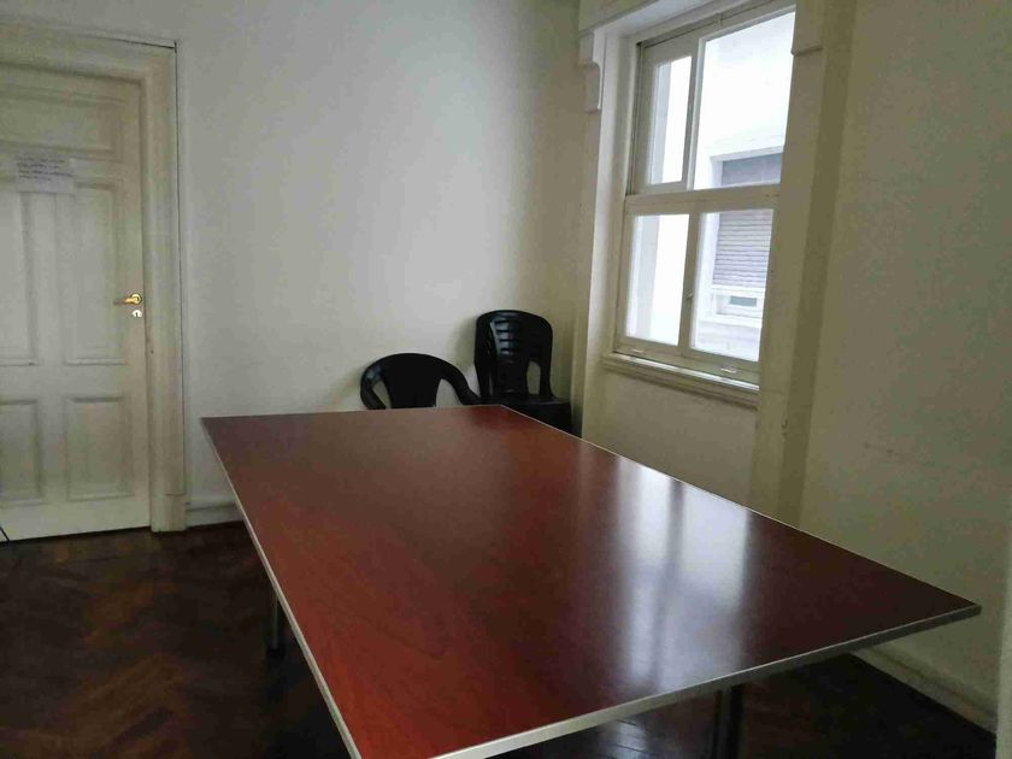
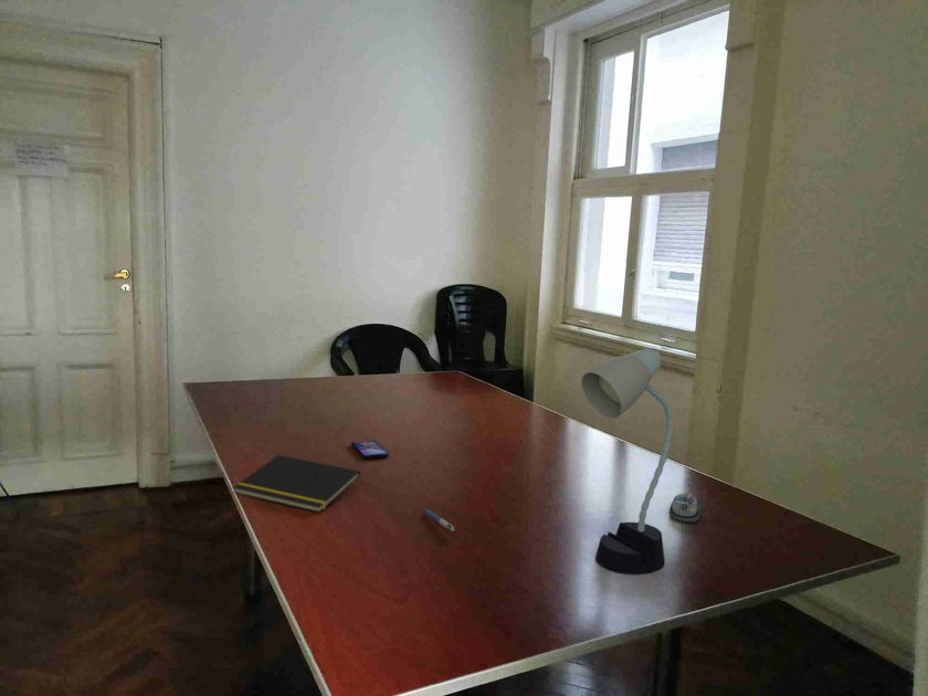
+ pen [423,508,456,532]
+ notepad [232,454,361,514]
+ computer mouse [667,493,702,524]
+ desk lamp [581,348,674,576]
+ smartphone [350,439,390,460]
